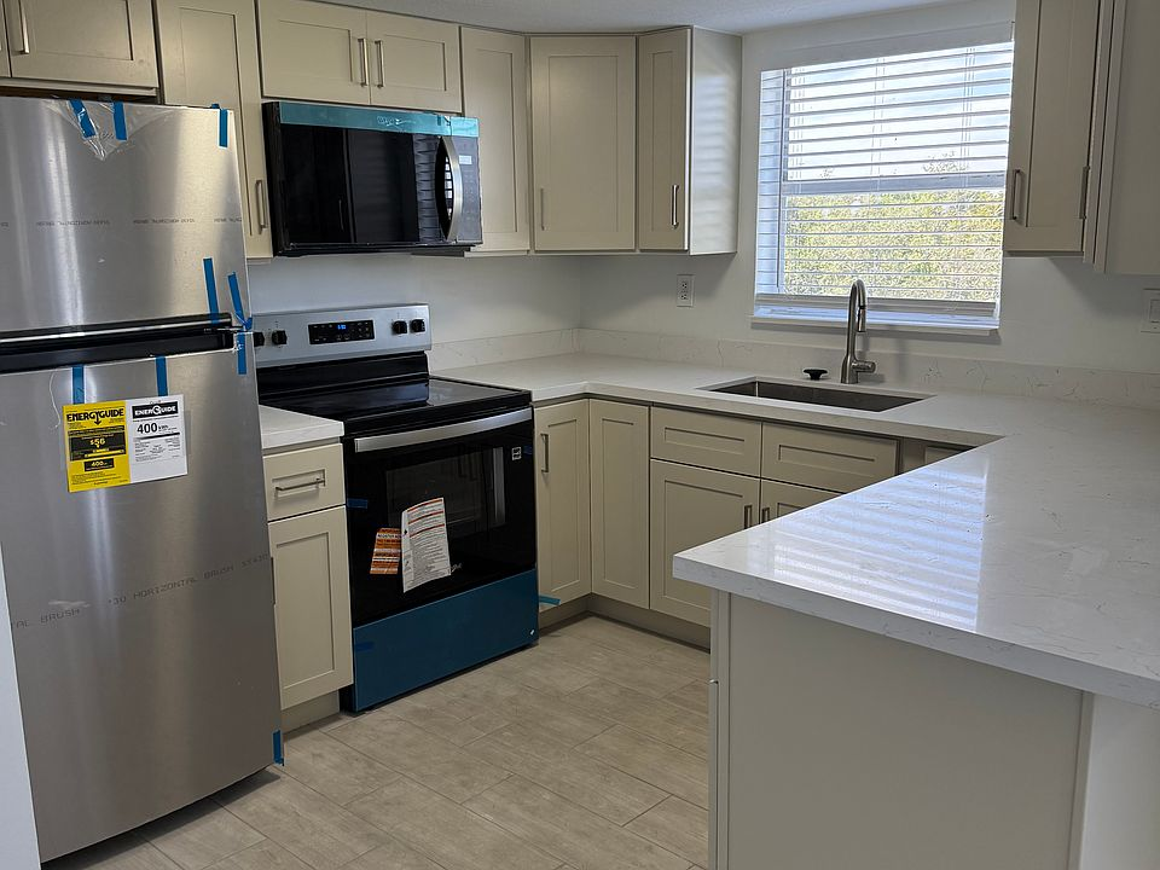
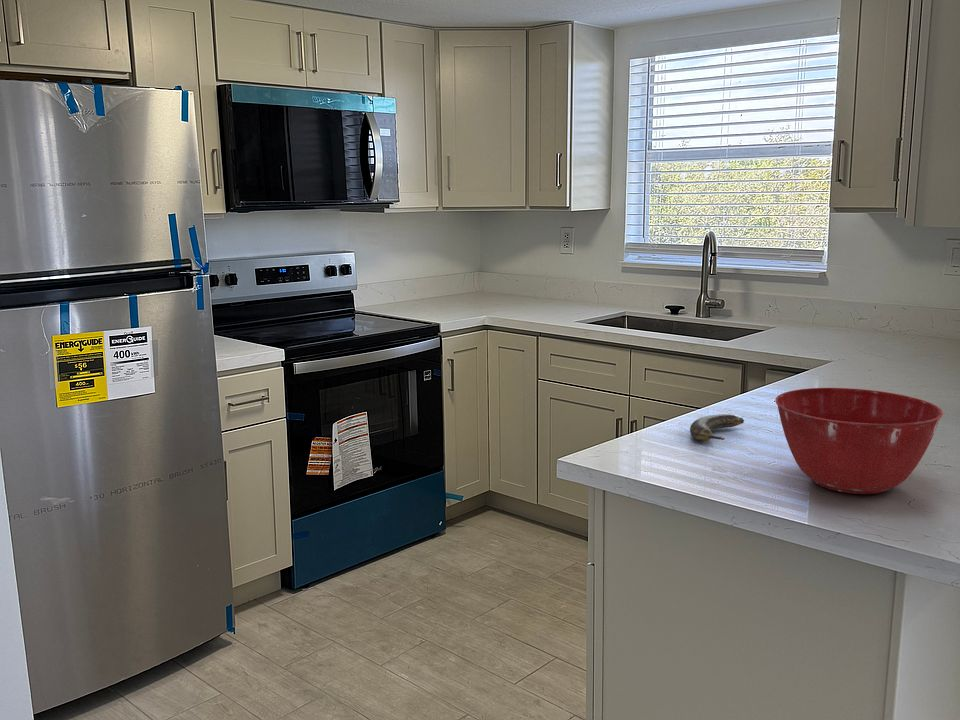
+ mixing bowl [774,387,944,495]
+ banana [689,413,745,442]
